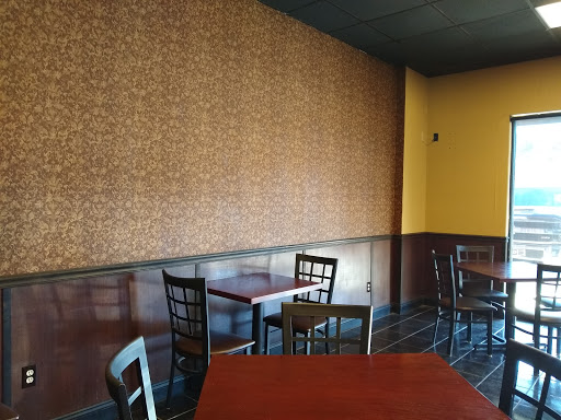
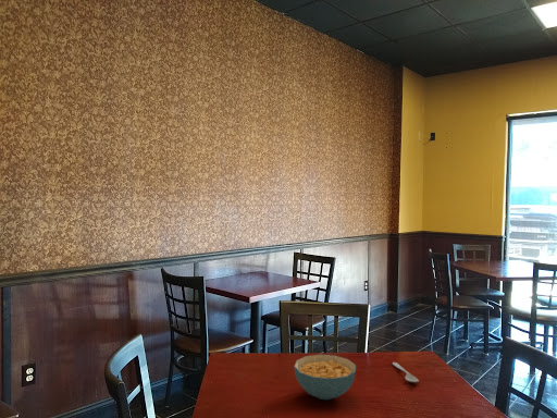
+ spoon [392,361,420,383]
+ cereal bowl [293,354,357,401]
